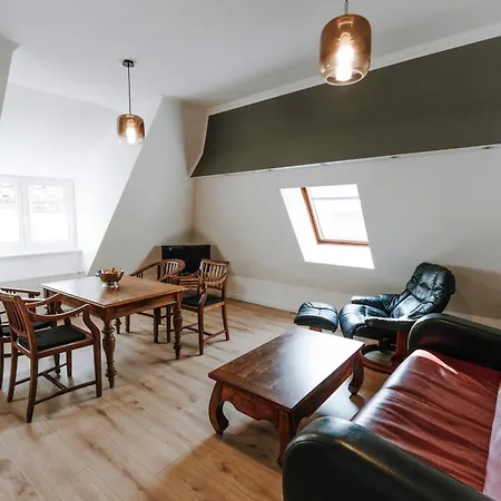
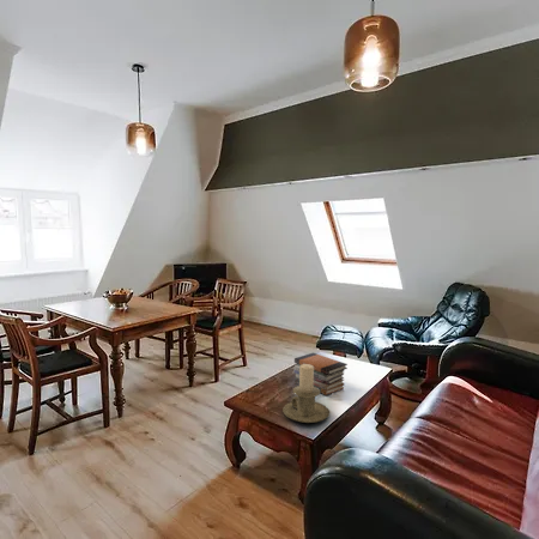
+ book stack [292,352,349,396]
+ candle holder [281,364,331,424]
